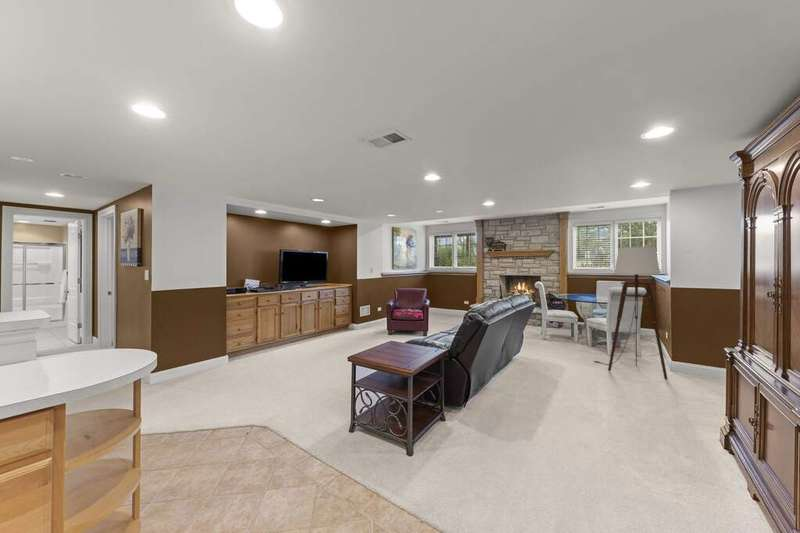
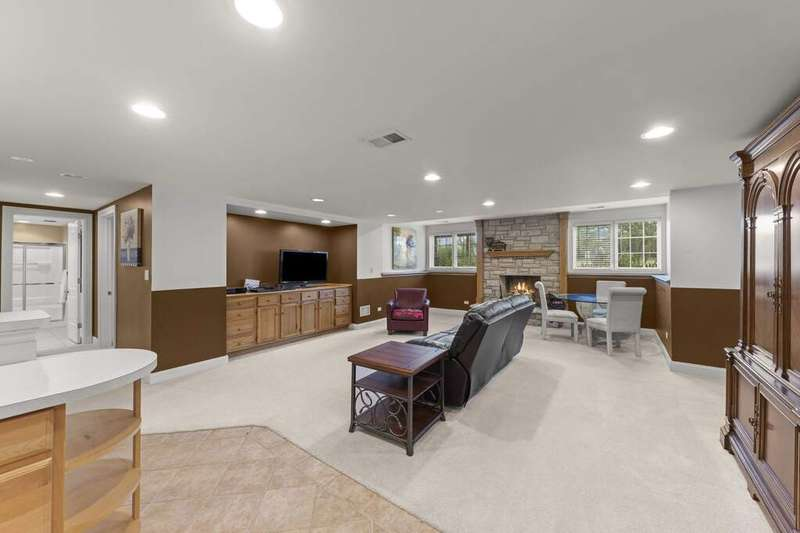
- floor lamp [593,245,668,381]
